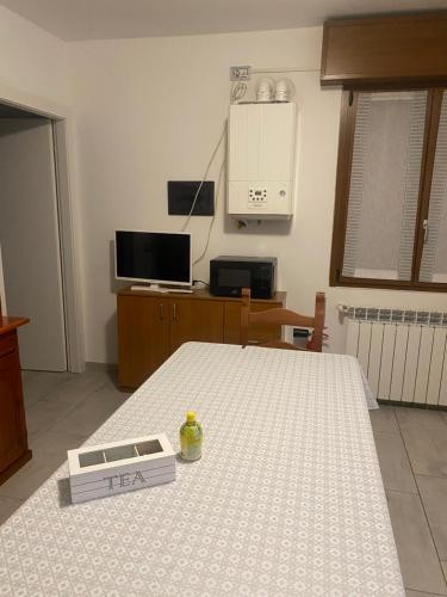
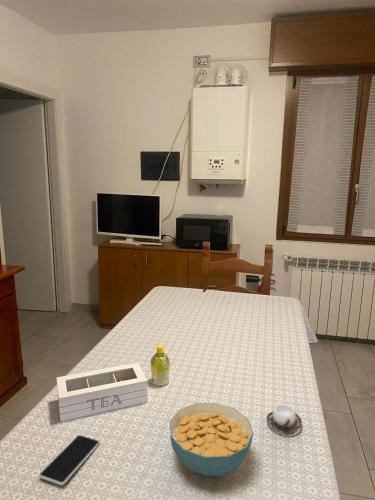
+ cup [266,403,303,432]
+ cereal bowl [169,402,254,477]
+ smartphone [38,434,101,486]
